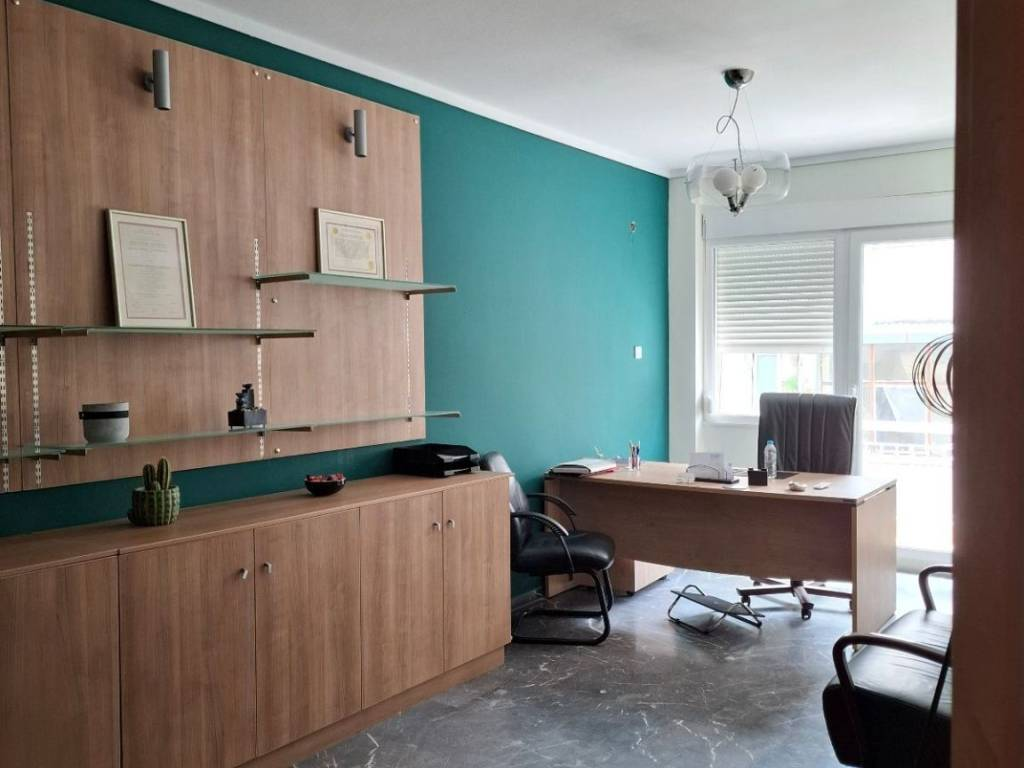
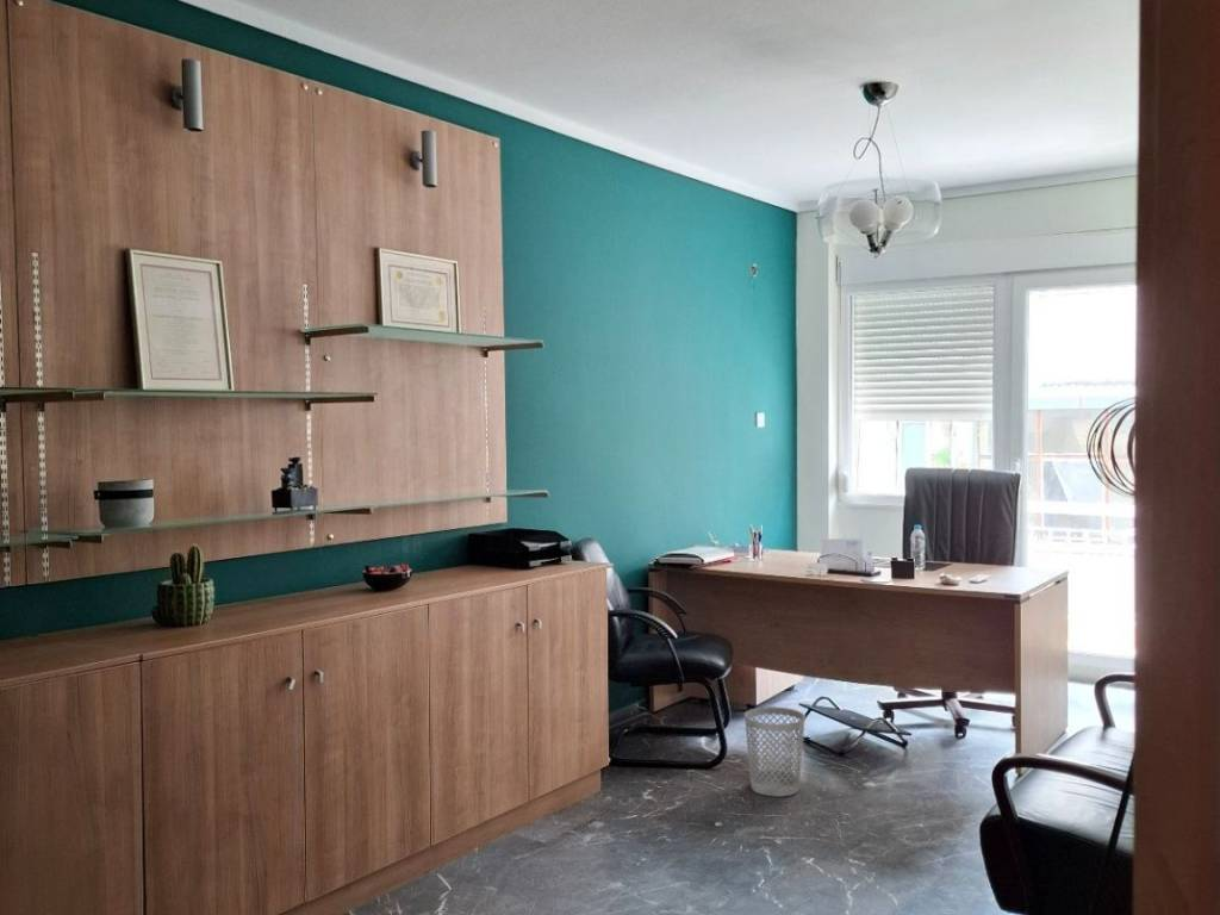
+ wastebasket [743,705,807,797]
